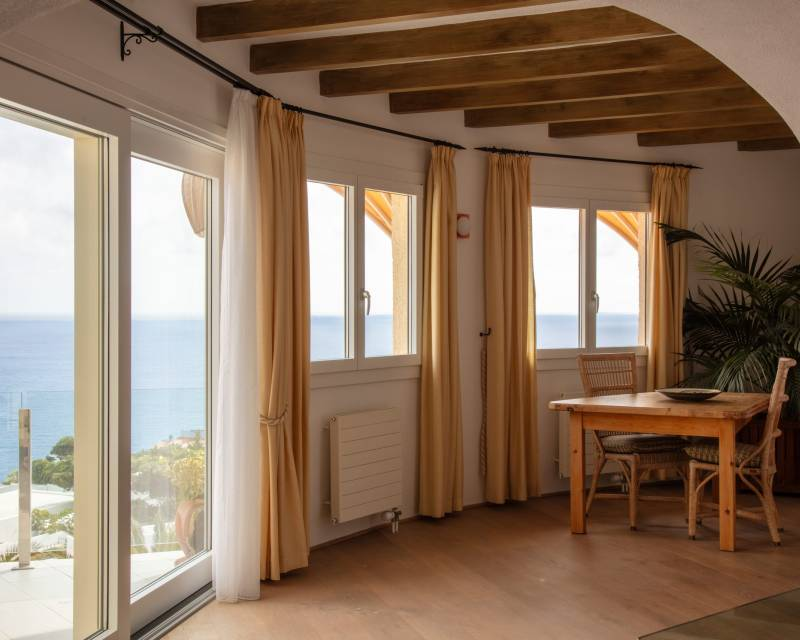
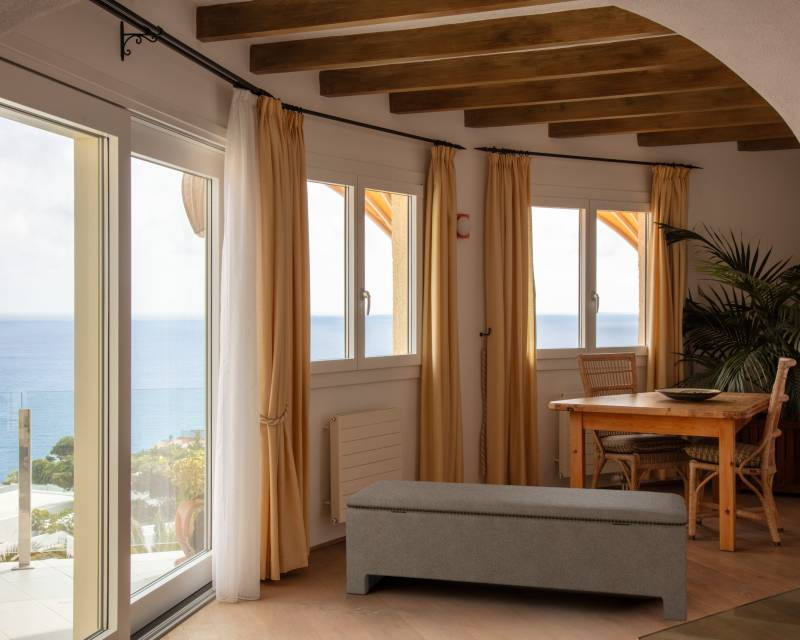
+ bench [345,479,689,623]
